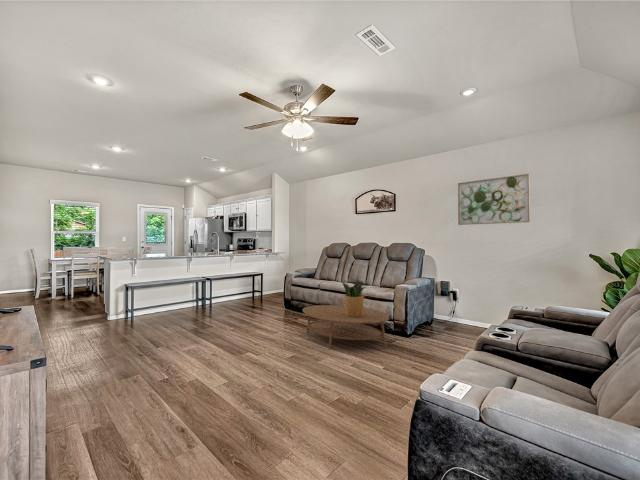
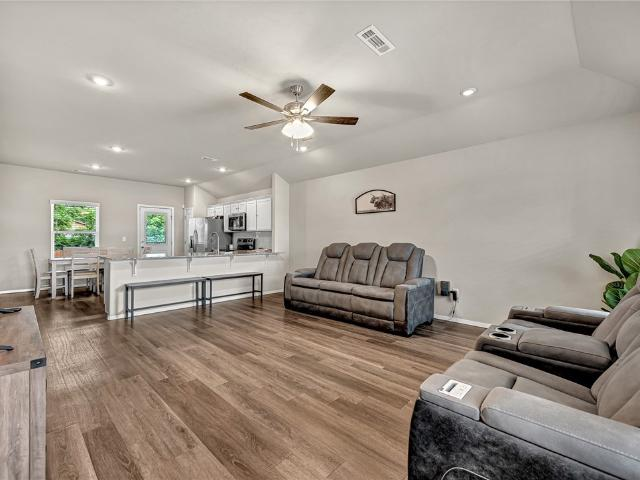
- potted plant [340,280,369,318]
- wall art [457,173,531,226]
- coffee table [302,304,390,350]
